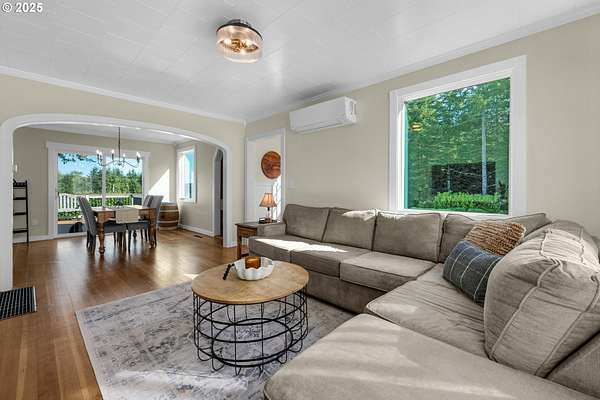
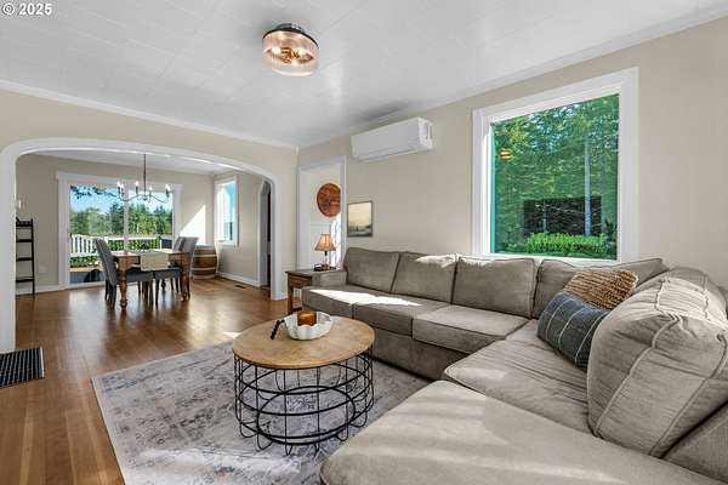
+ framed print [346,200,374,239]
